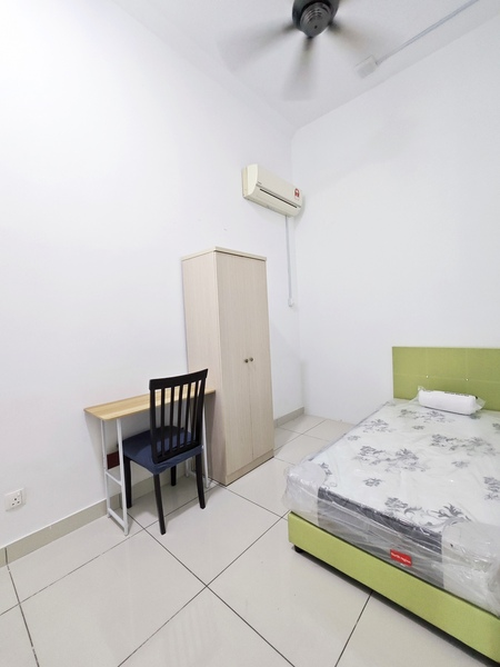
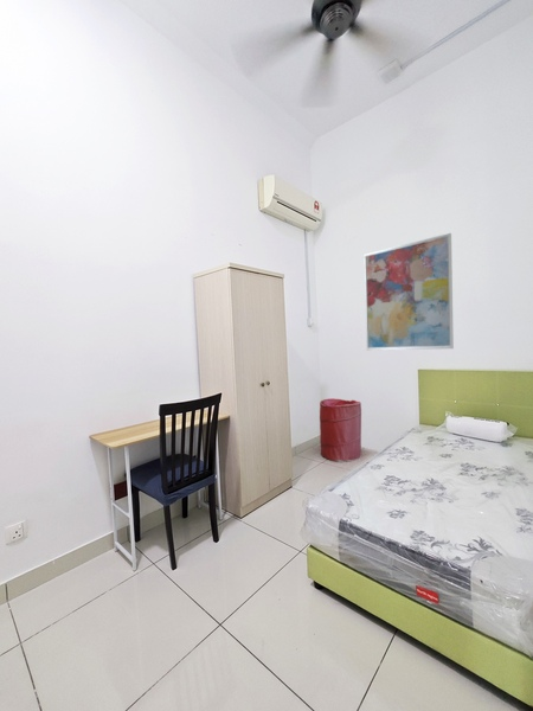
+ wall art [362,232,455,352]
+ laundry hamper [319,397,362,463]
